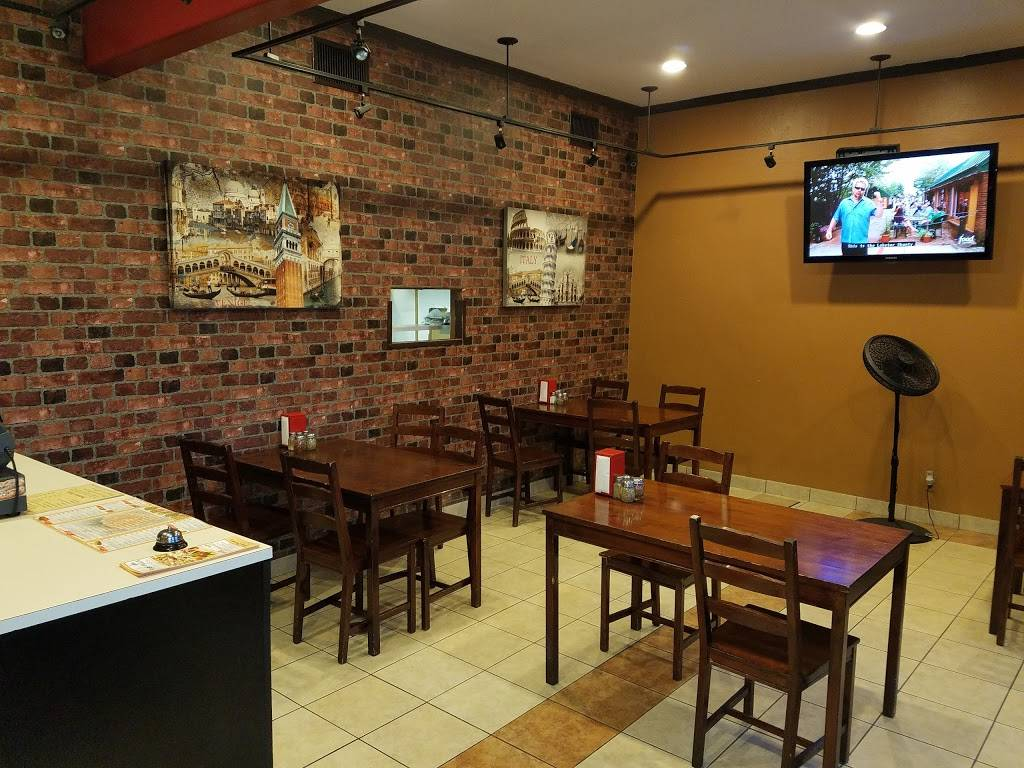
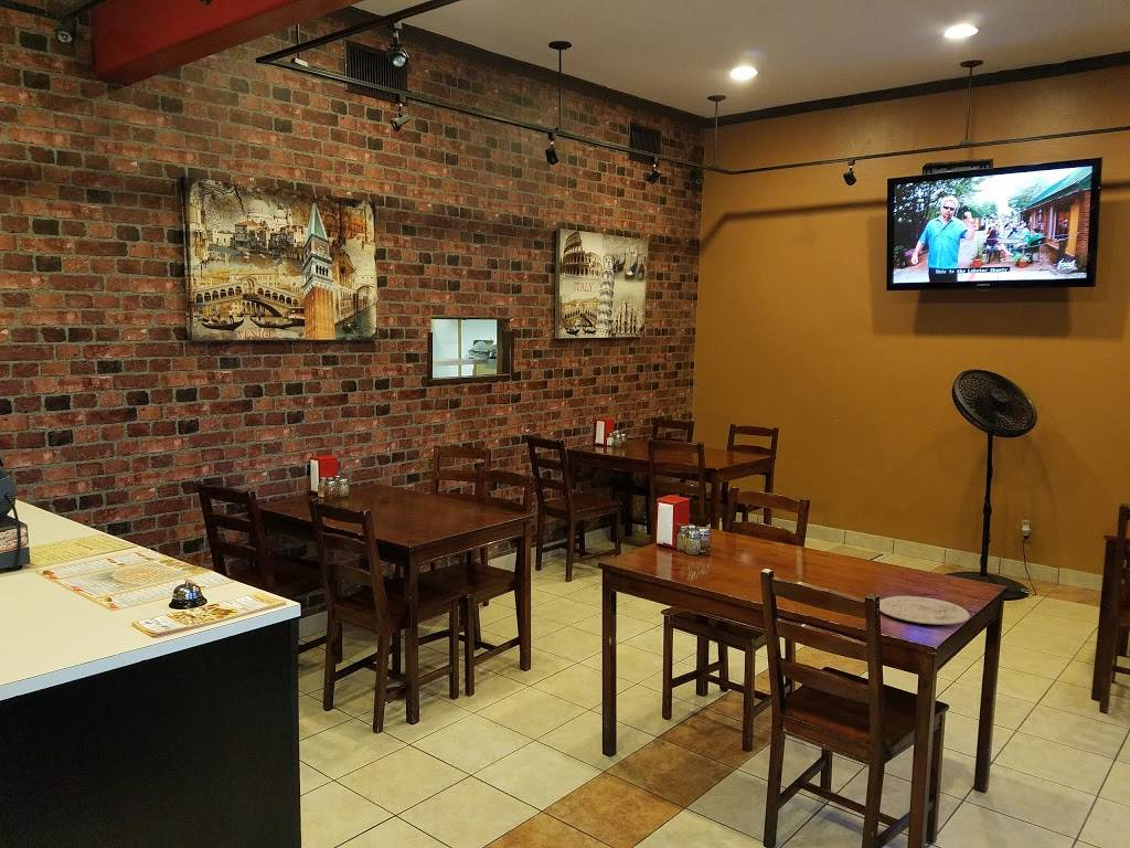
+ plate [878,595,971,625]
